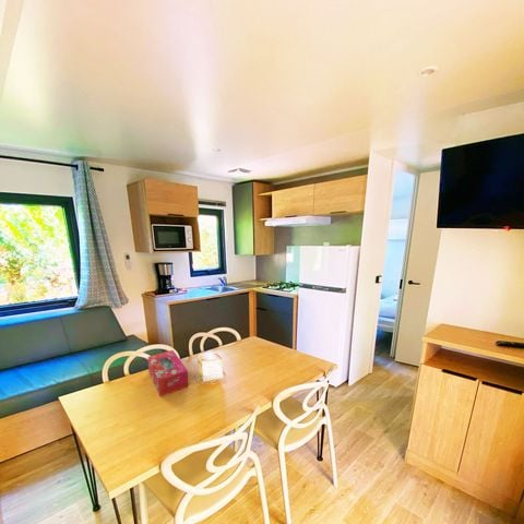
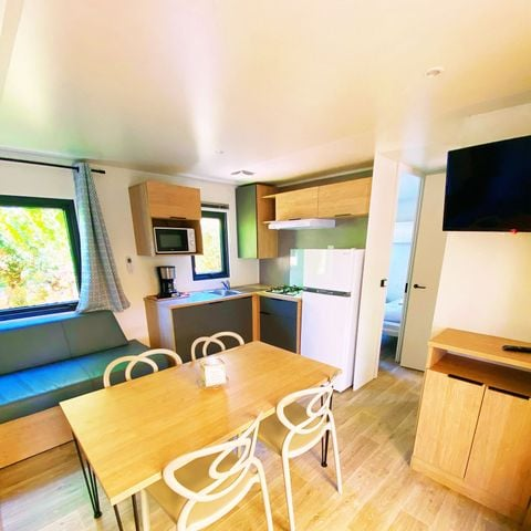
- tissue box [146,349,189,397]
